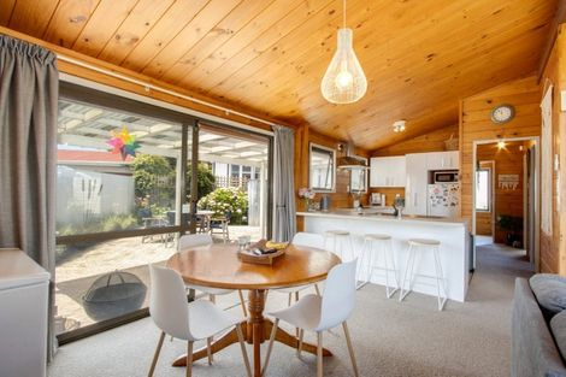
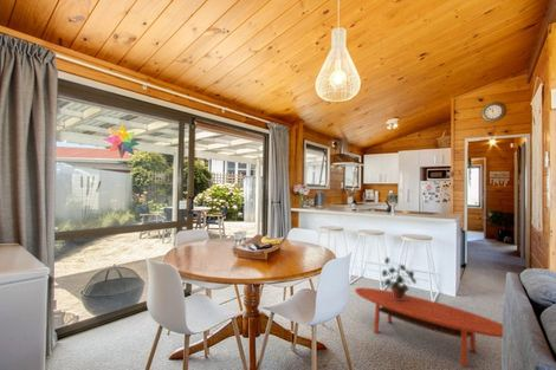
+ coffee table [354,286,504,368]
+ potted plant [380,257,418,300]
